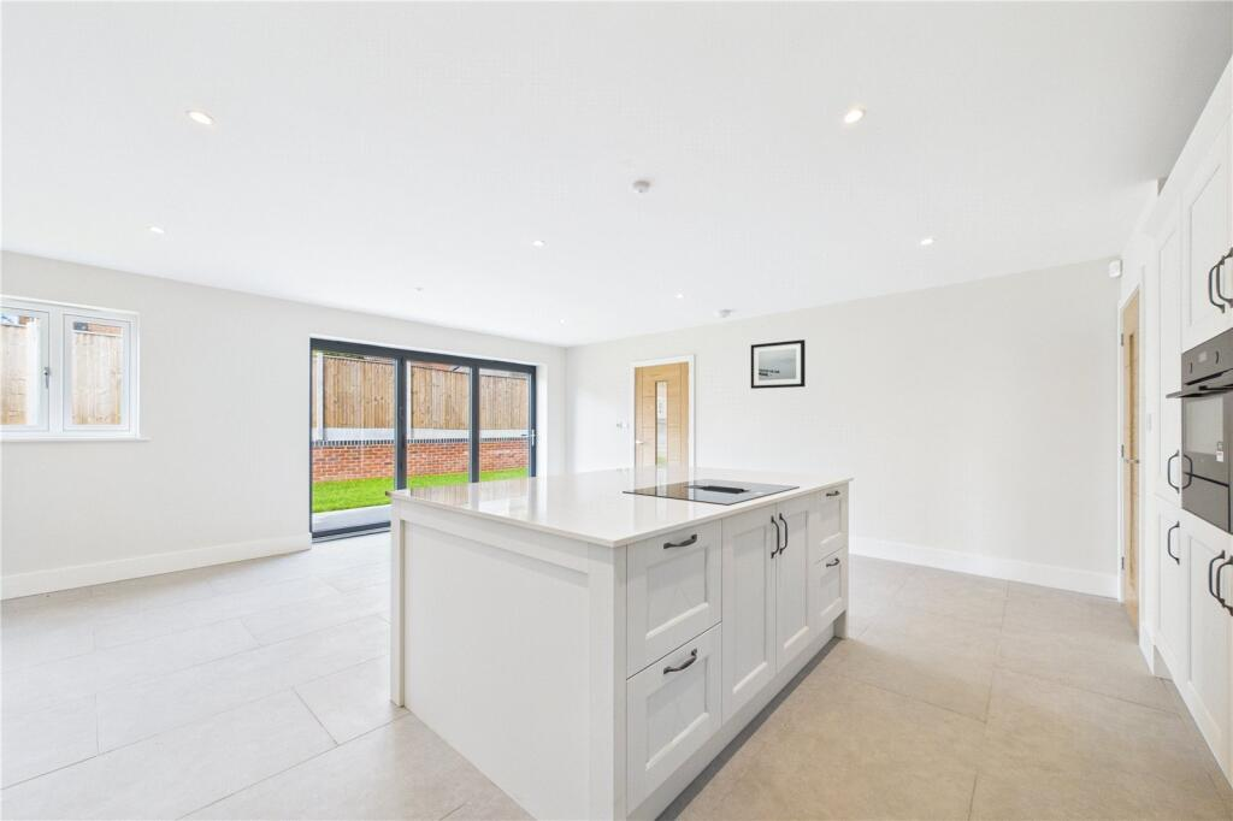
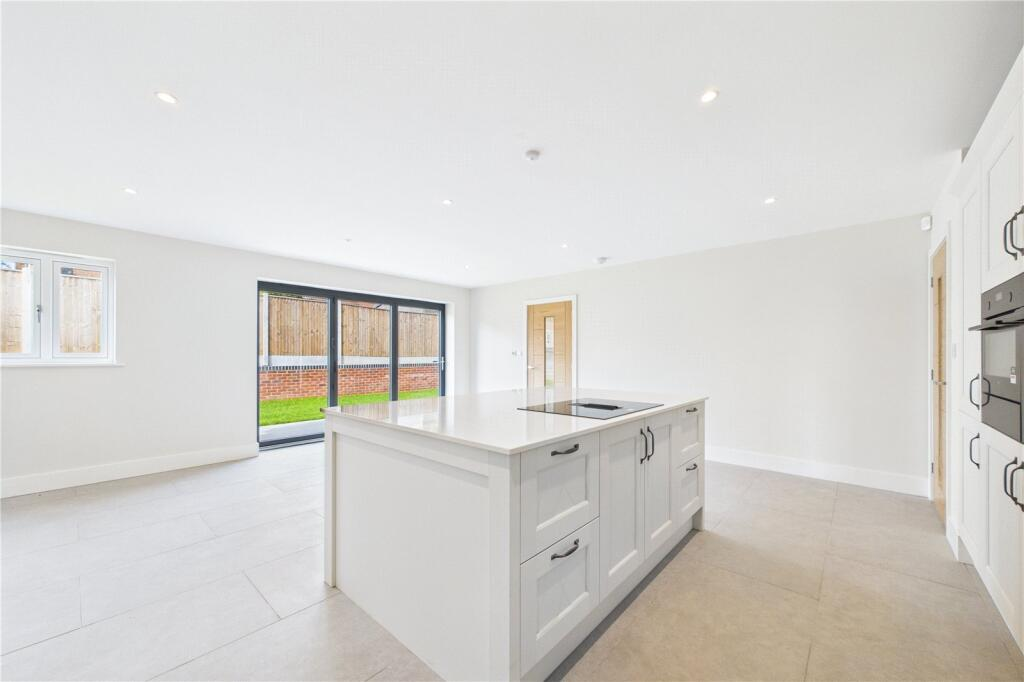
- wall art [750,338,807,390]
